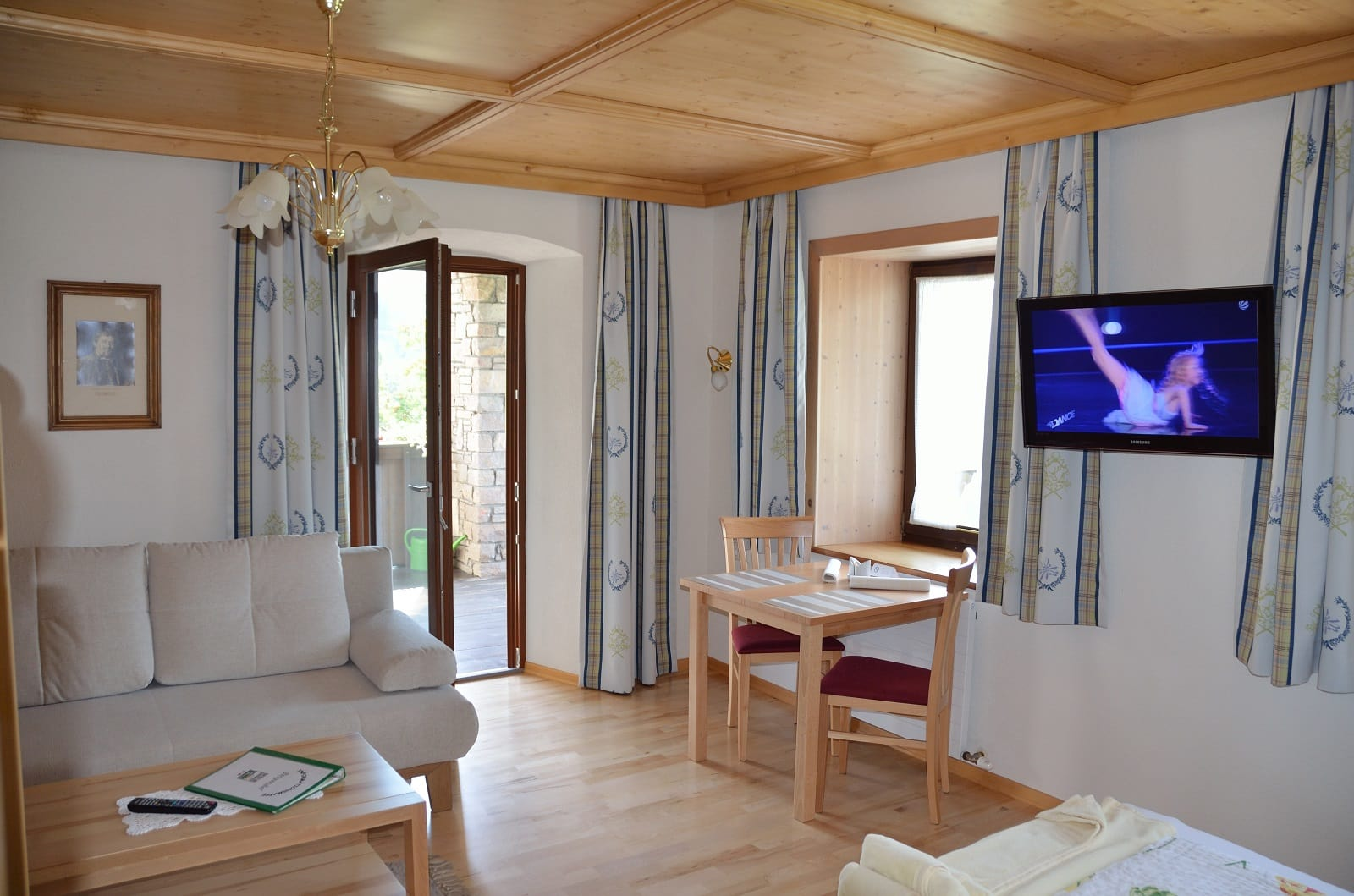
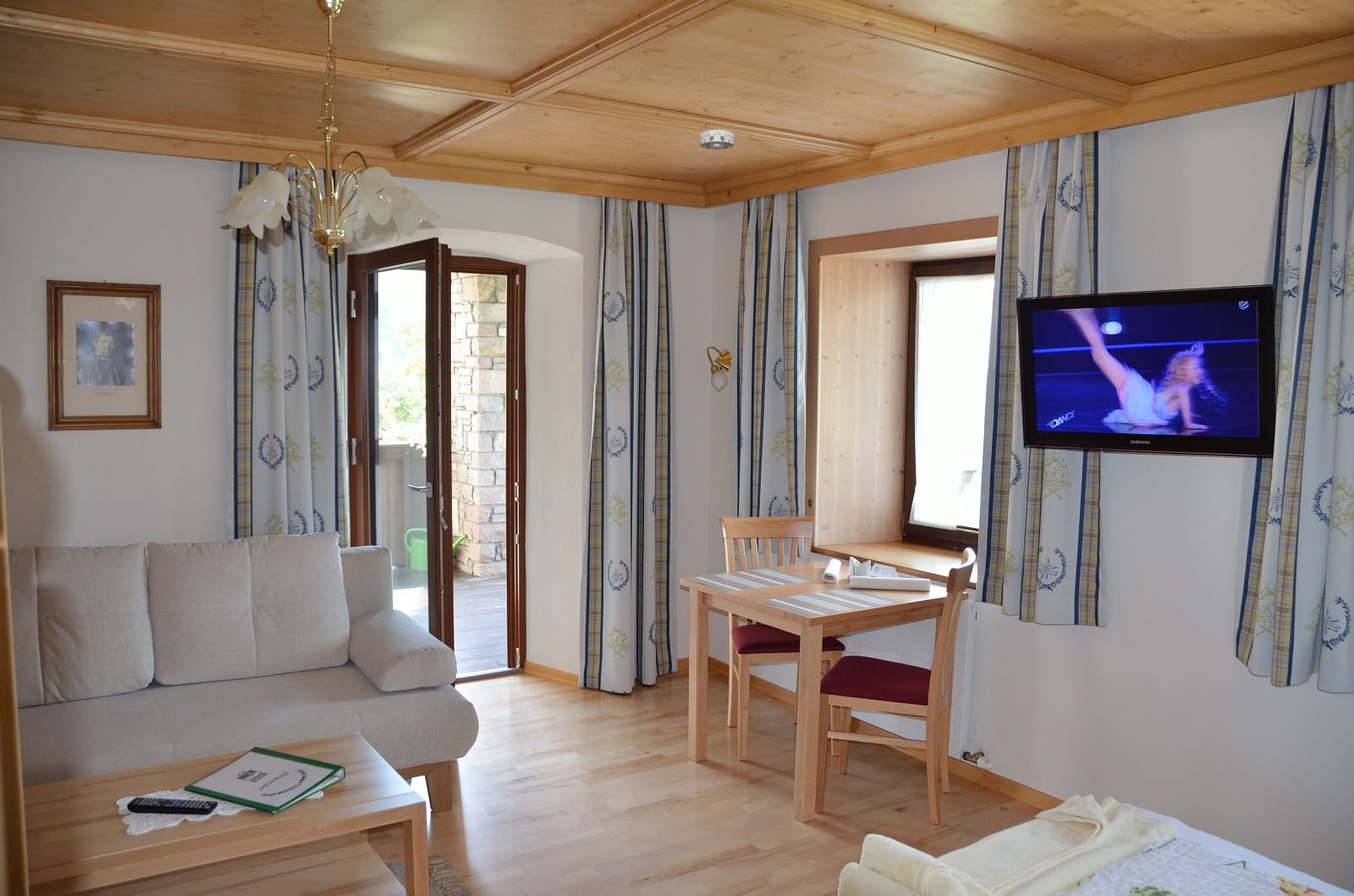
+ smoke detector [699,129,735,151]
